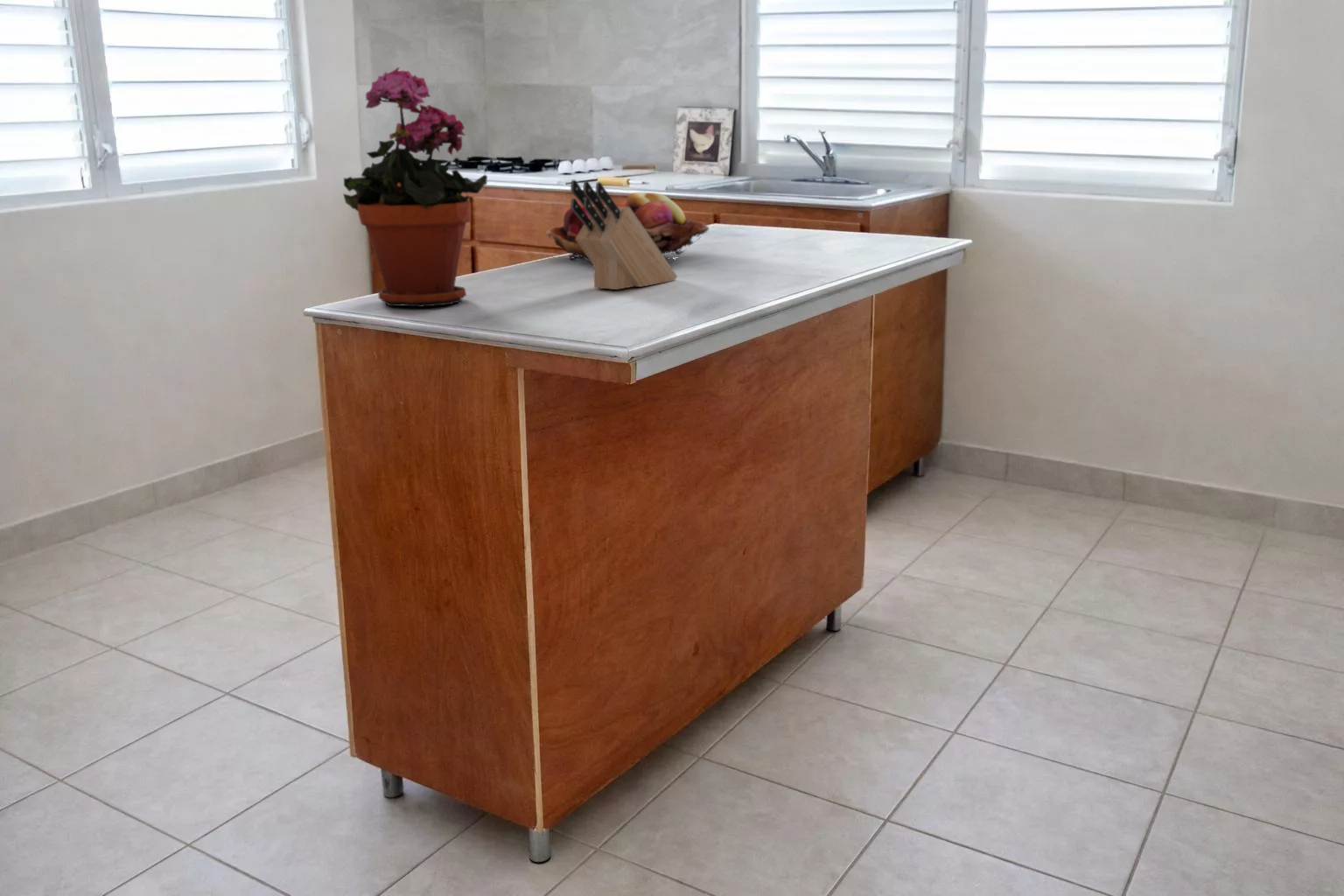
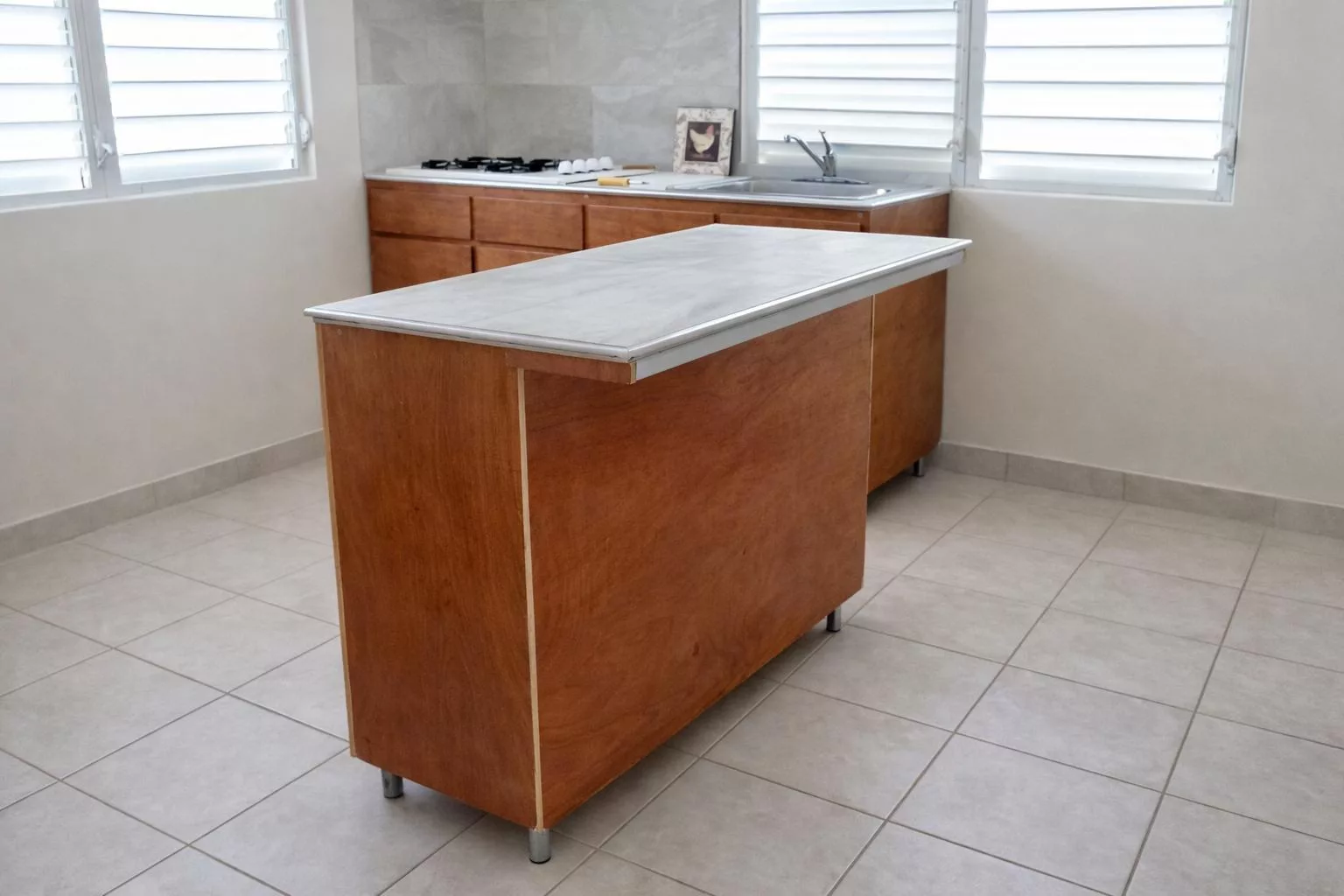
- potted plant [342,66,488,308]
- fruit basket [545,192,711,262]
- knife block [570,179,678,290]
